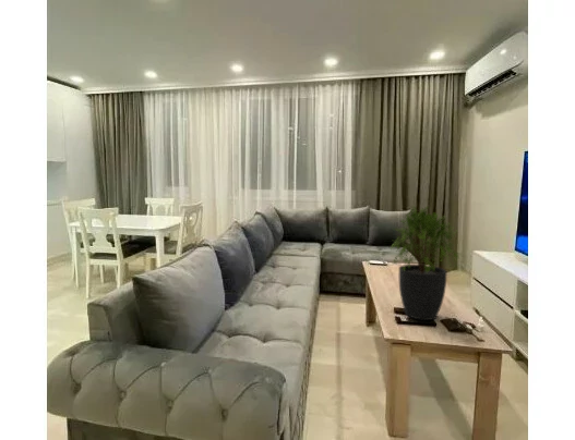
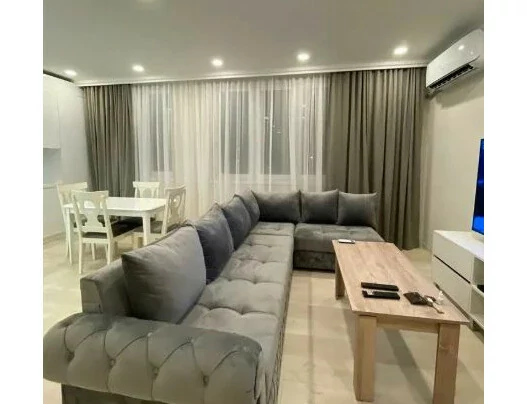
- potted plant [388,205,464,321]
